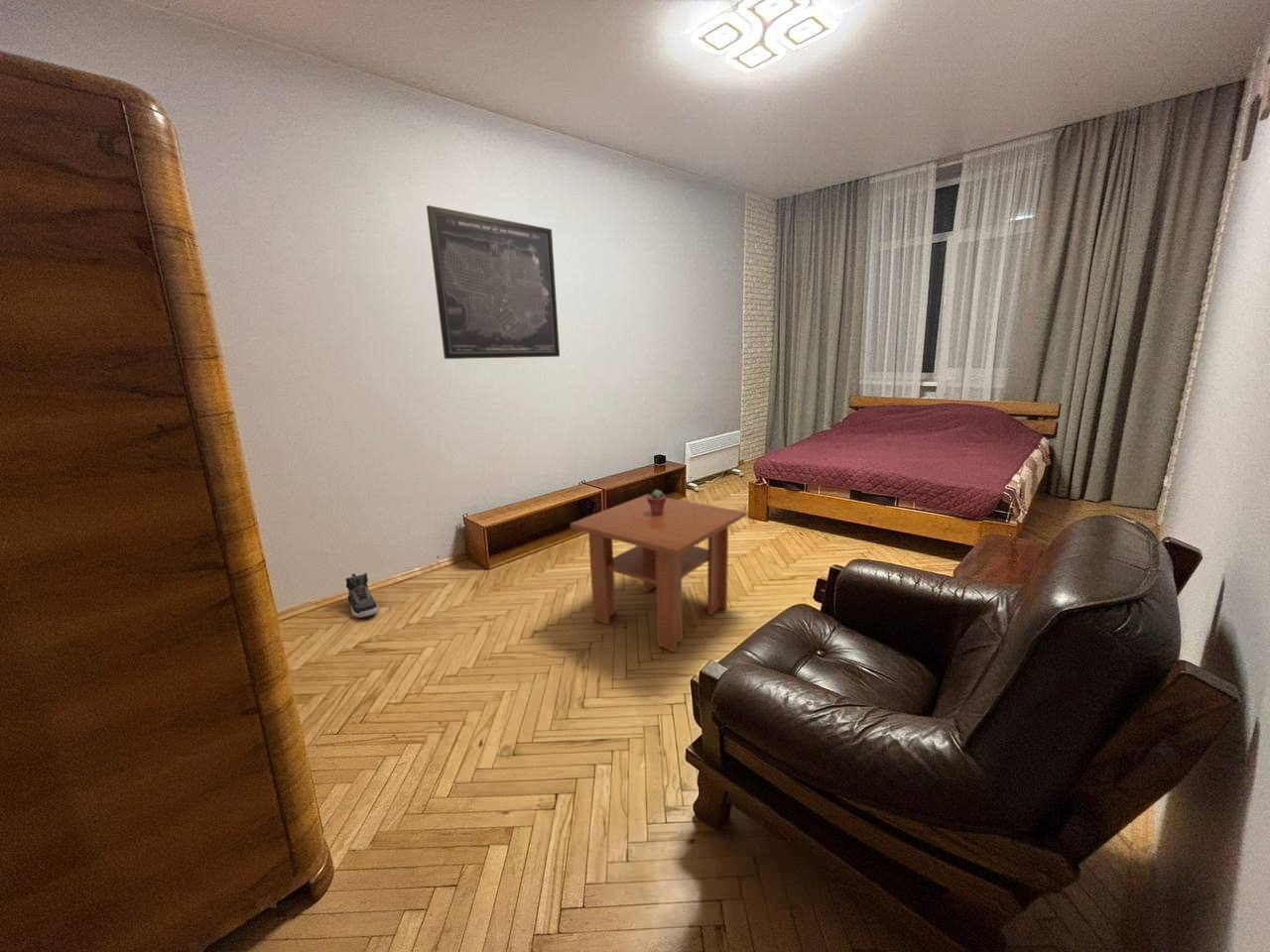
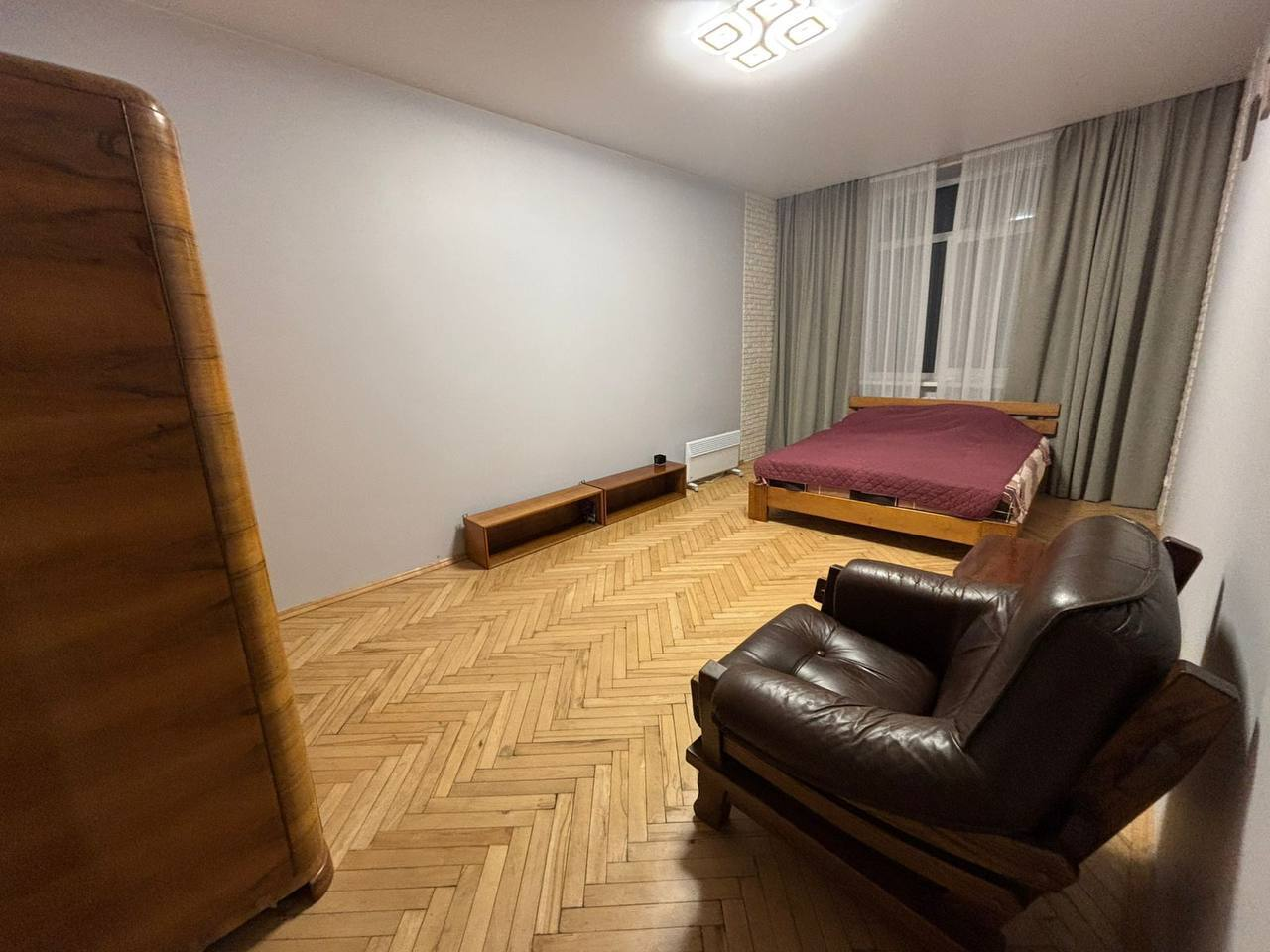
- sneaker [344,572,380,619]
- coffee table [570,493,746,654]
- wall art [426,204,561,360]
- potted succulent [647,489,667,515]
